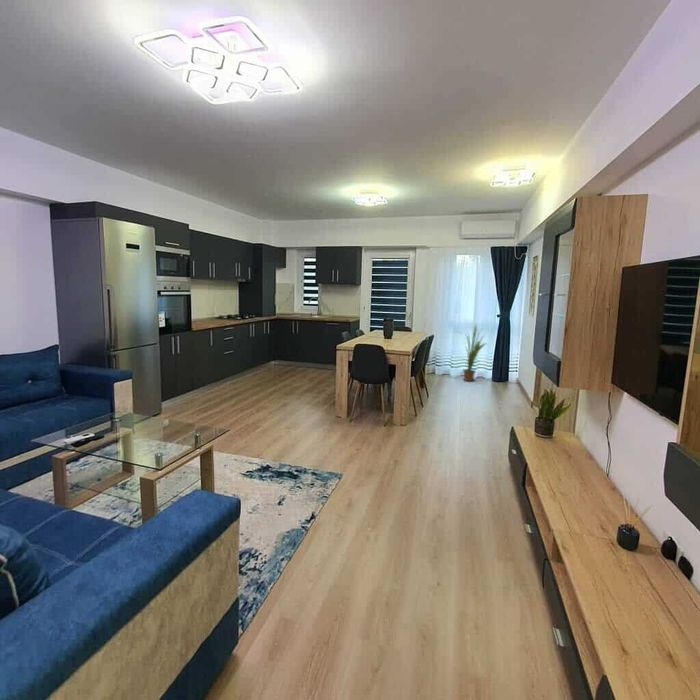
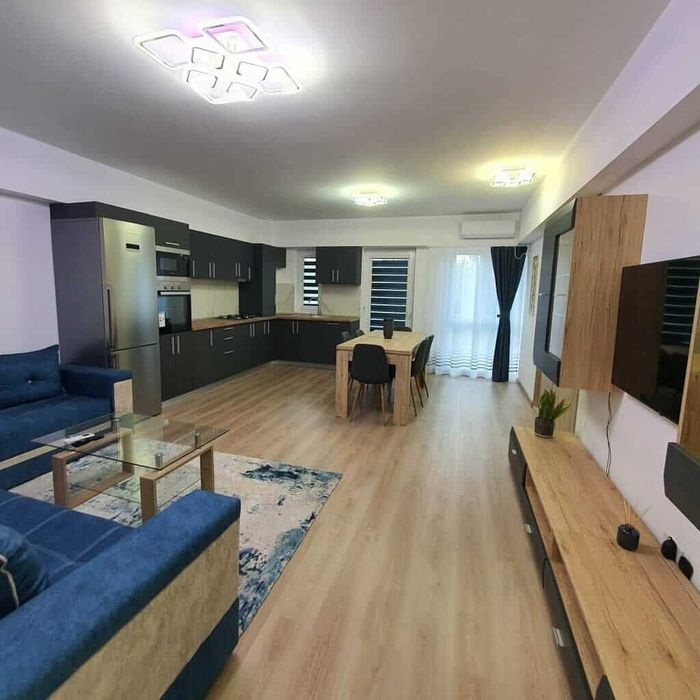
- house plant [456,323,488,382]
